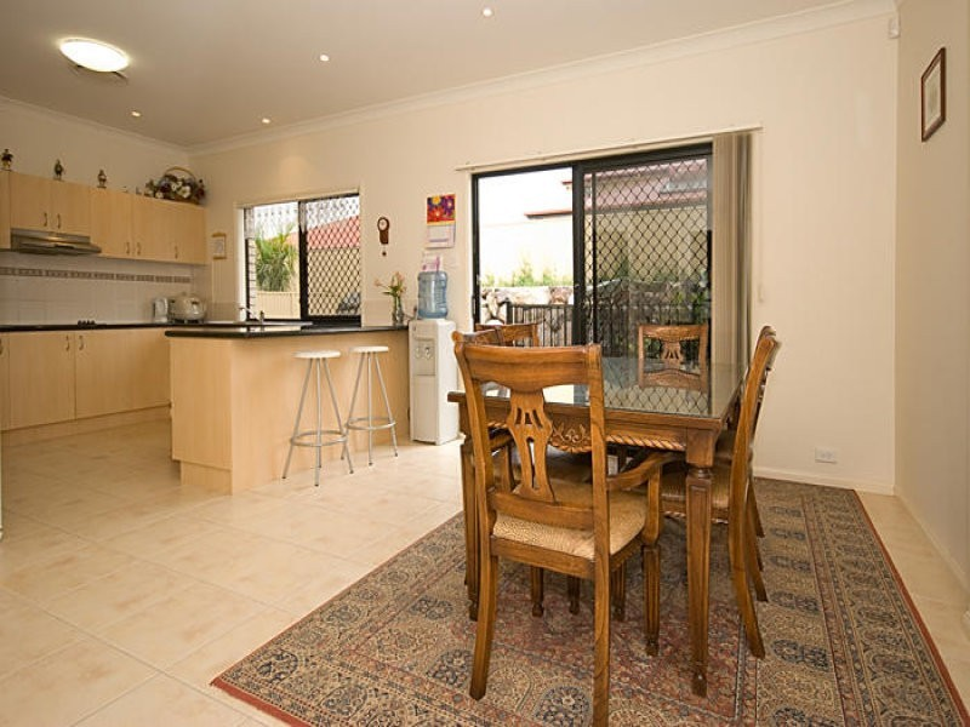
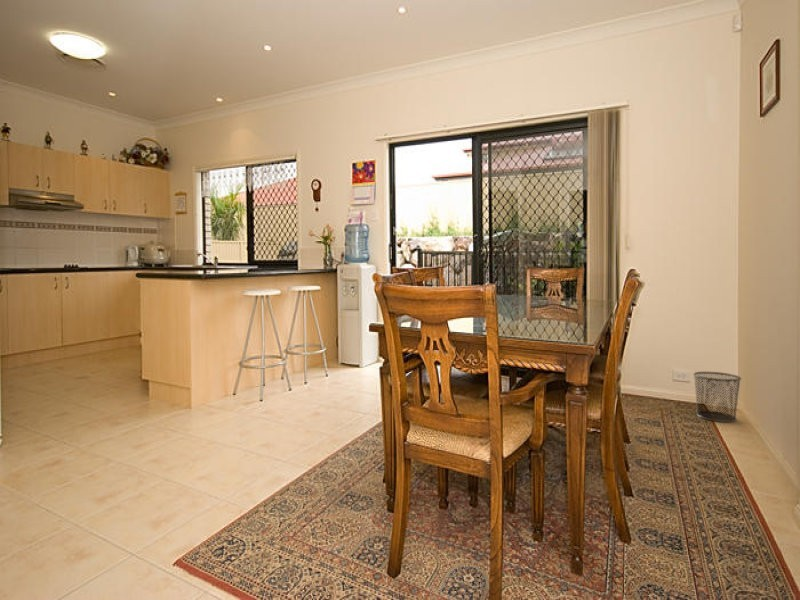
+ waste bin [692,371,743,423]
